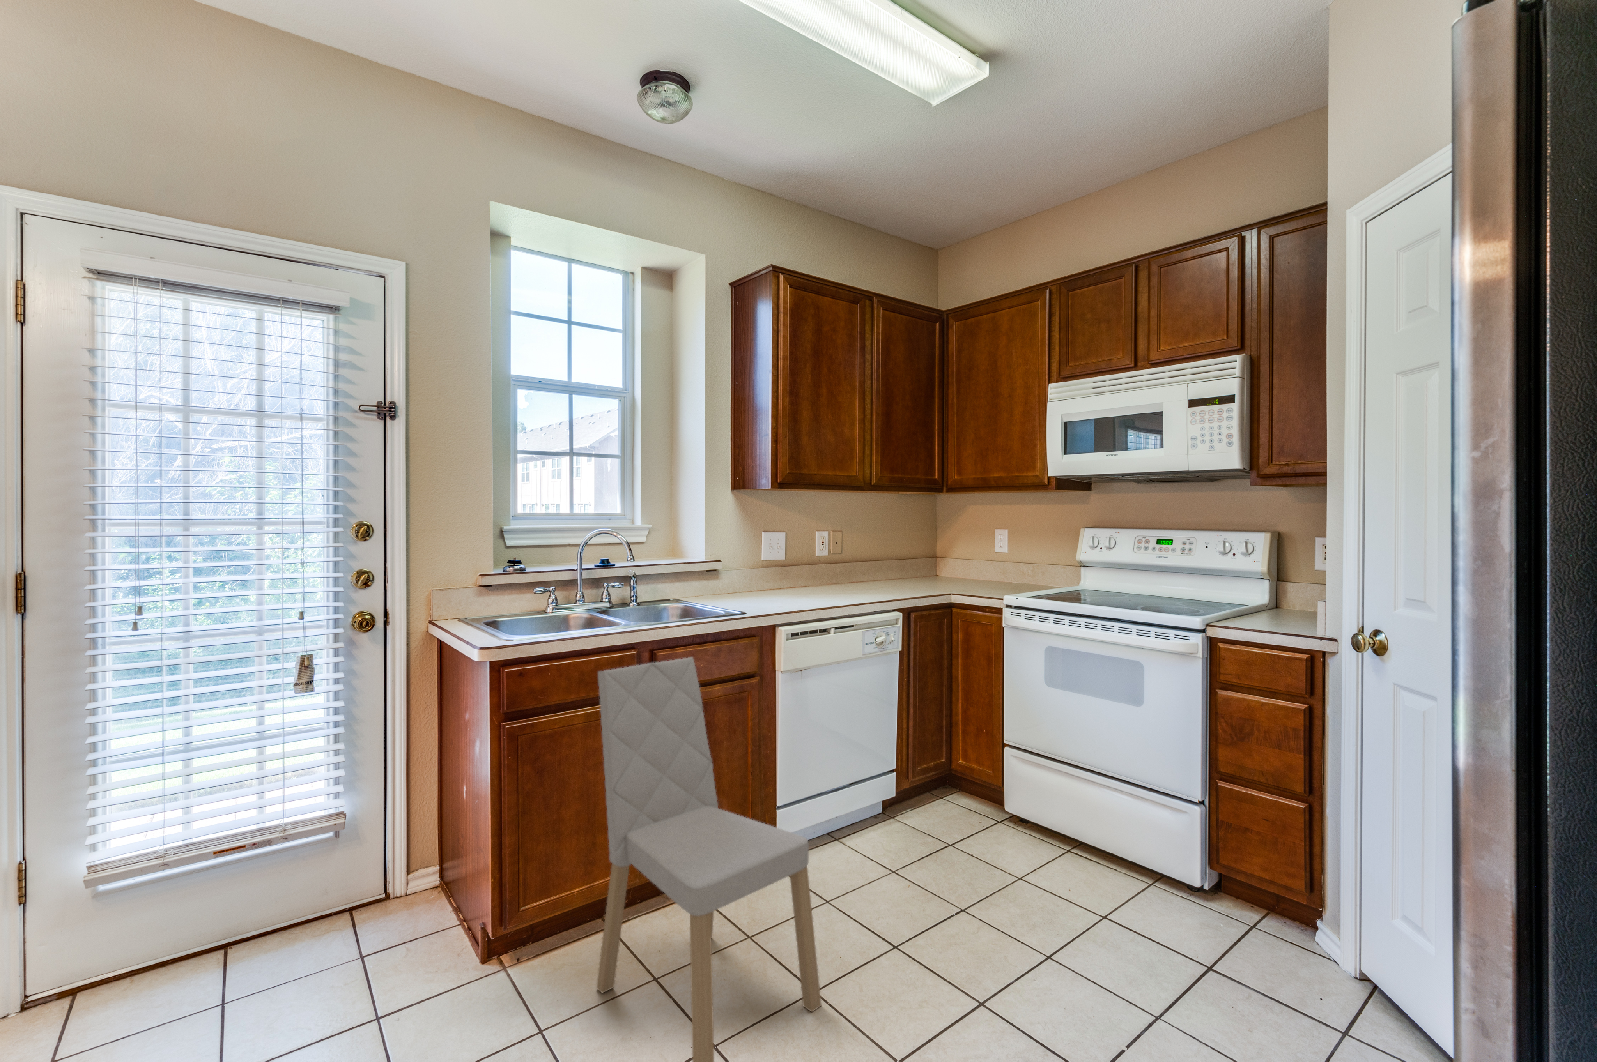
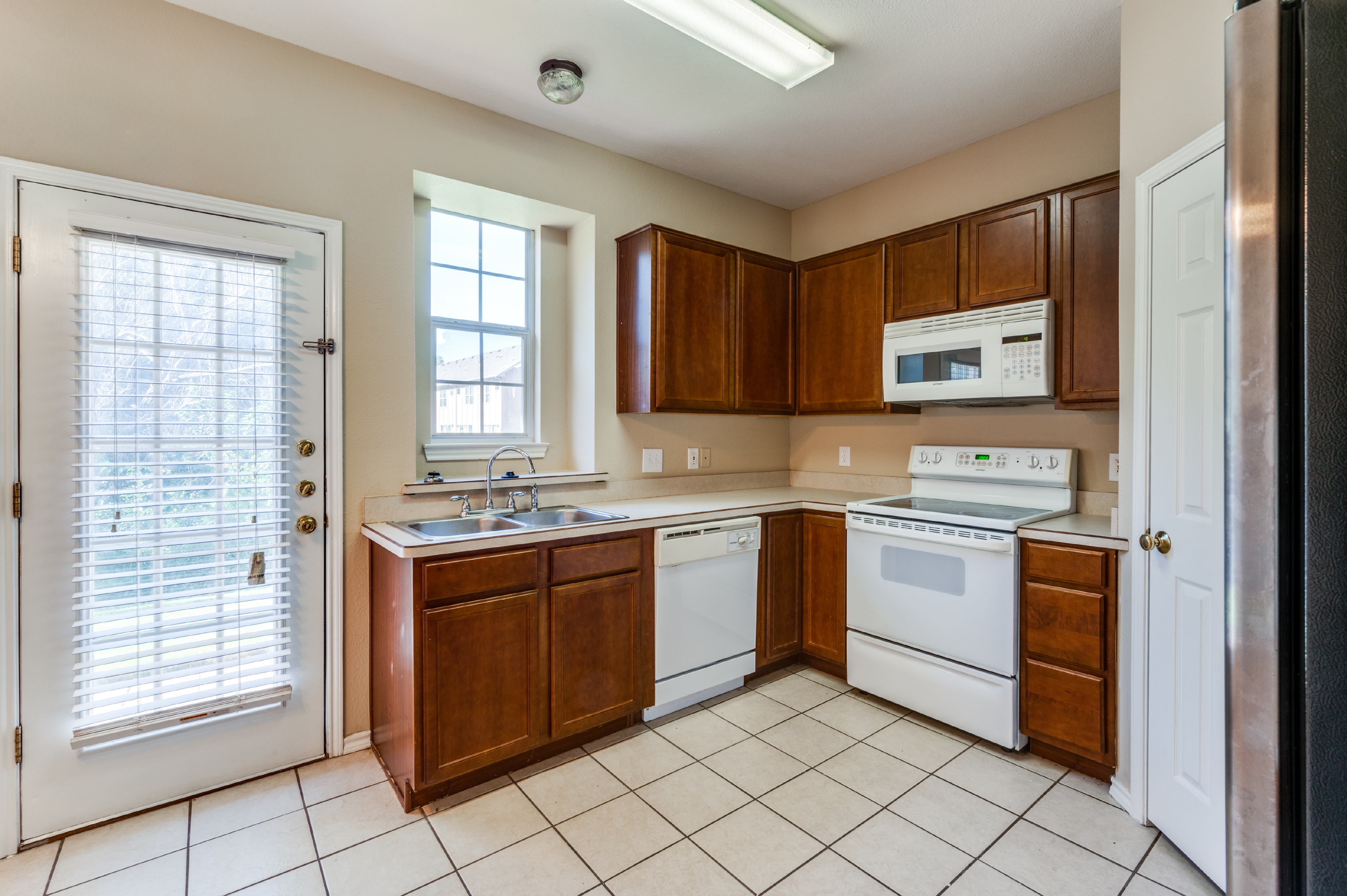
- dining chair [595,657,822,1062]
